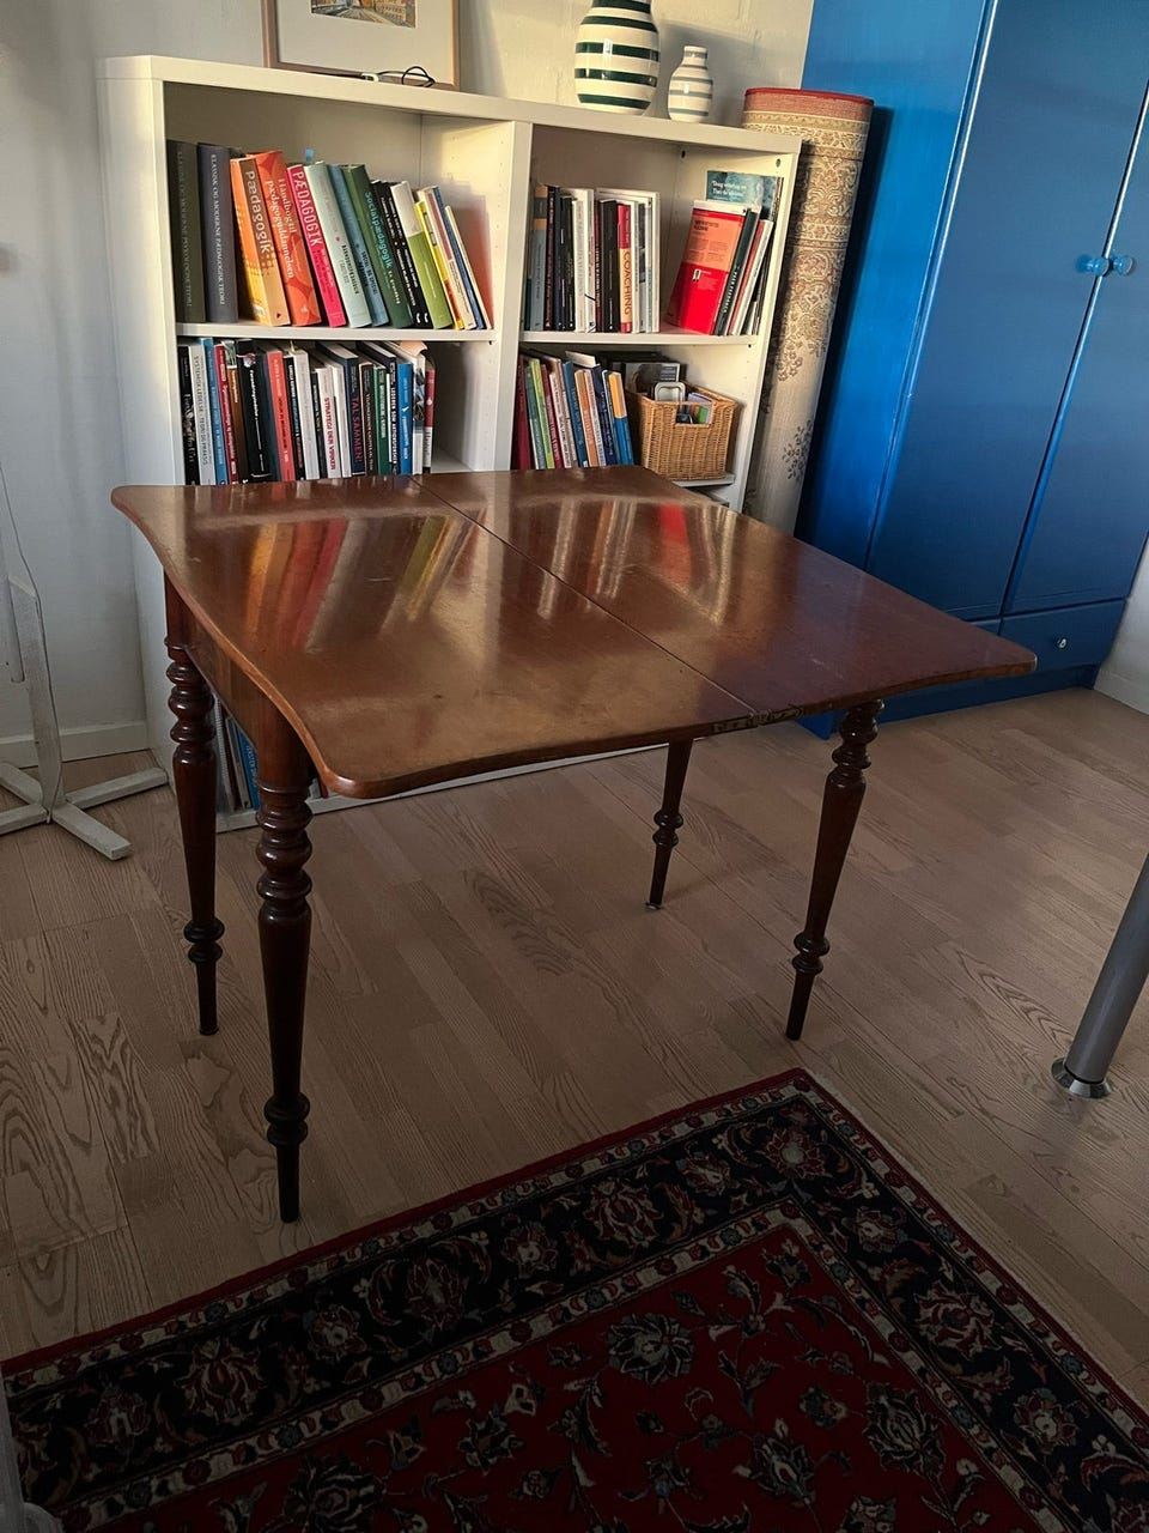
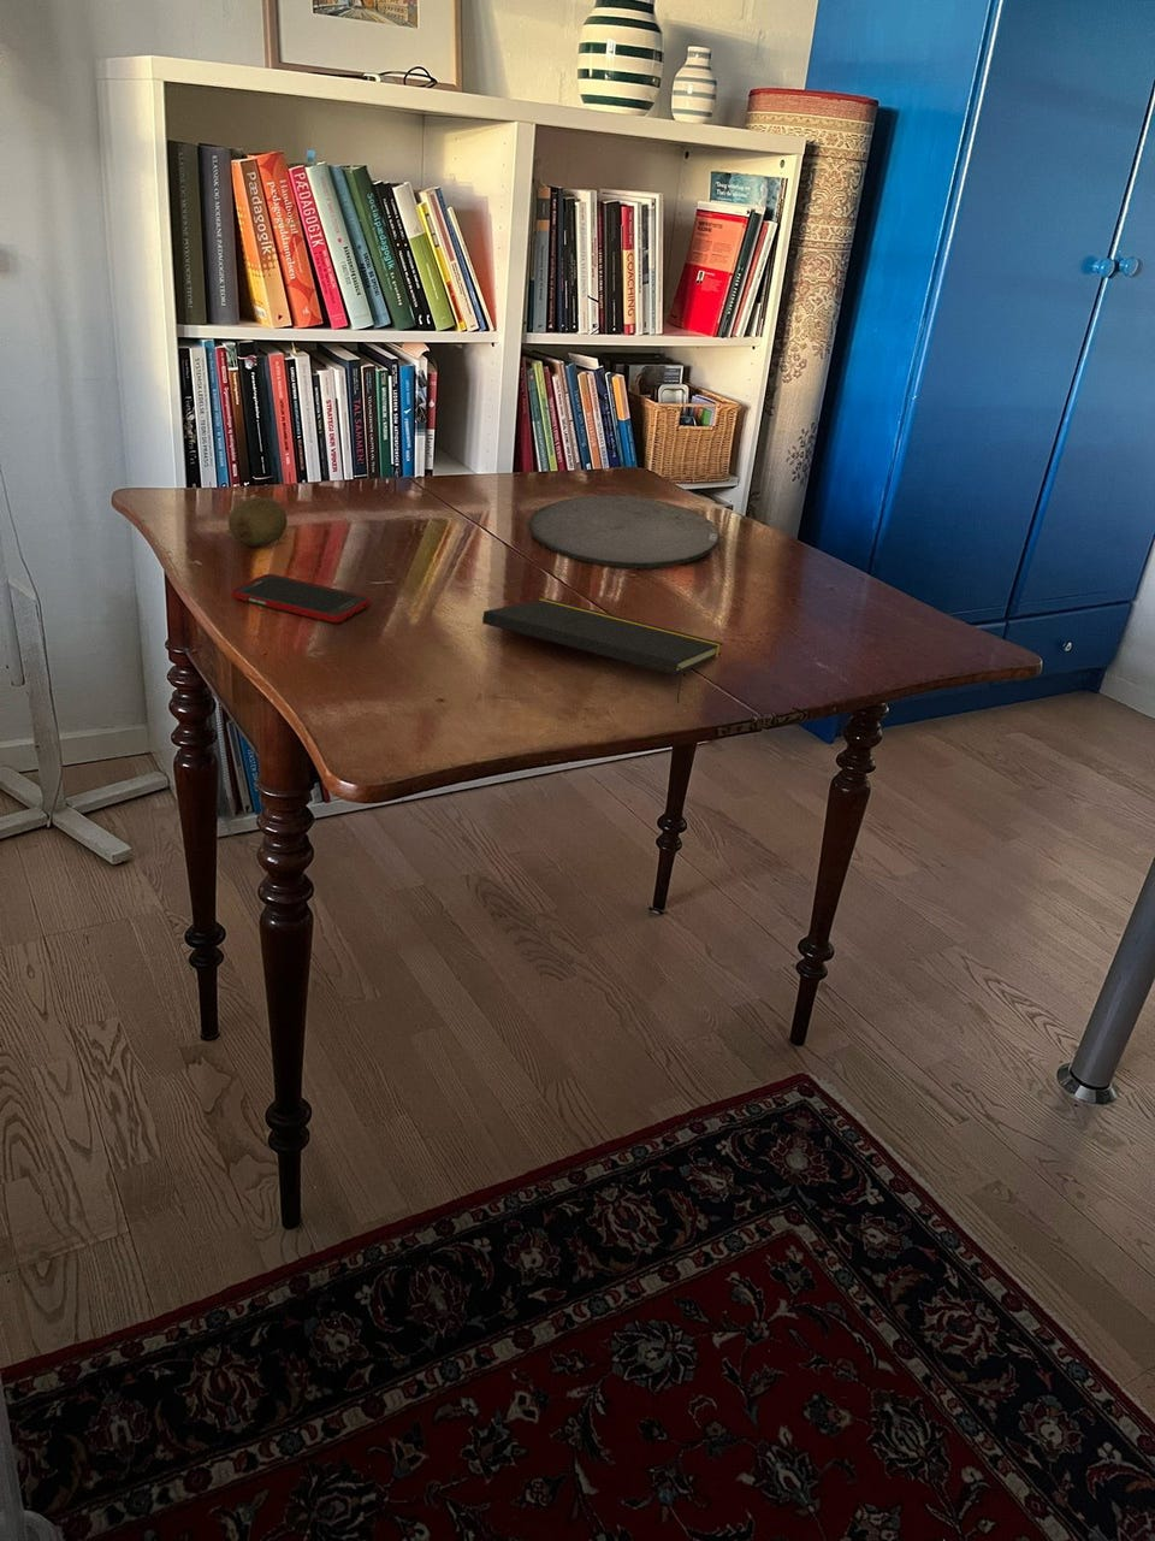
+ plate [528,495,721,569]
+ notepad [482,597,724,704]
+ fruit [227,497,289,547]
+ cell phone [231,573,370,624]
